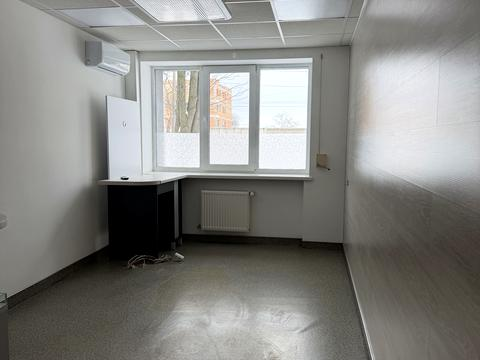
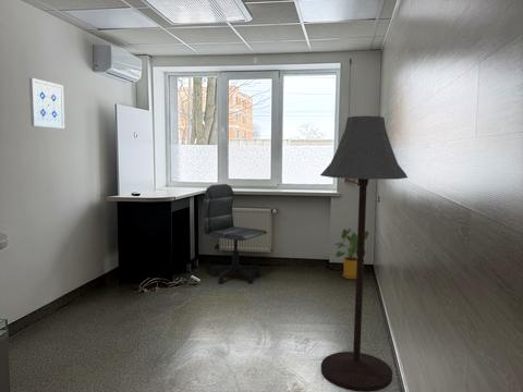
+ floor lamp [319,114,409,392]
+ office chair [203,183,268,285]
+ house plant [333,228,370,280]
+ wall art [28,77,65,130]
